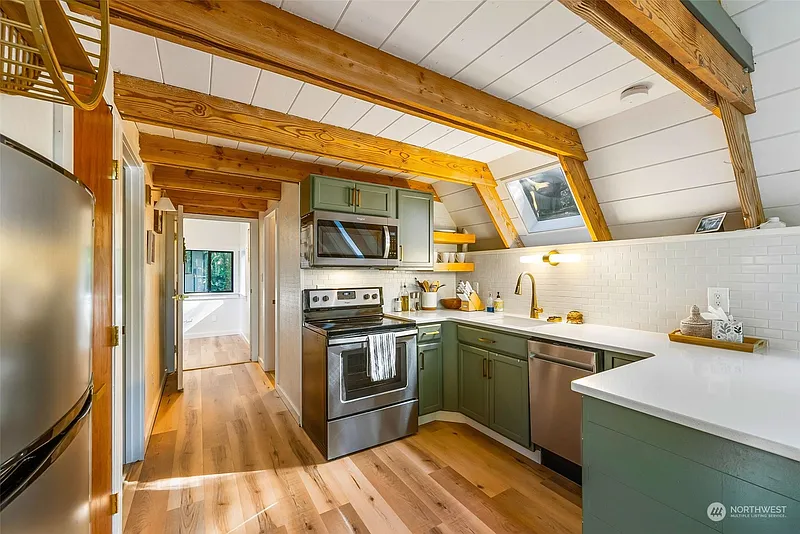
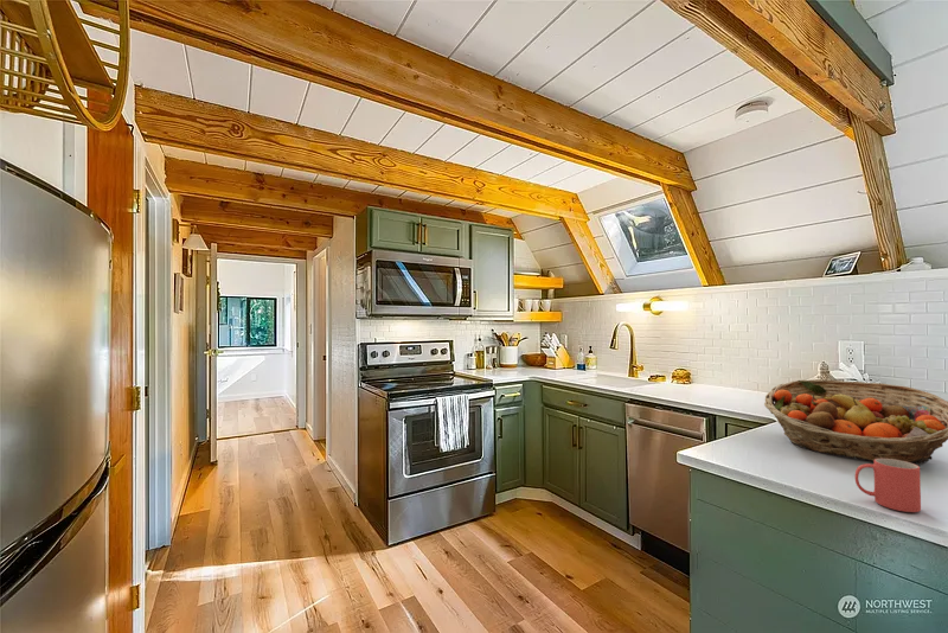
+ fruit basket [763,378,948,465]
+ mug [853,459,922,513]
